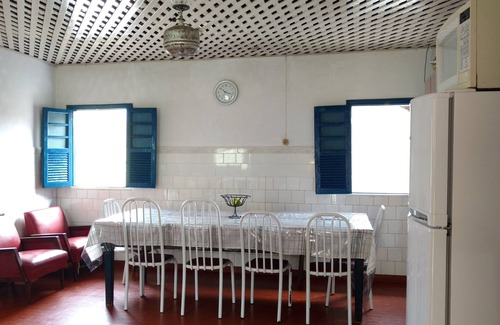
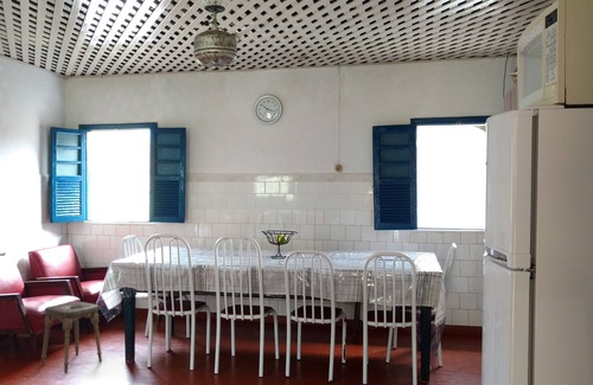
+ stool [40,301,103,374]
